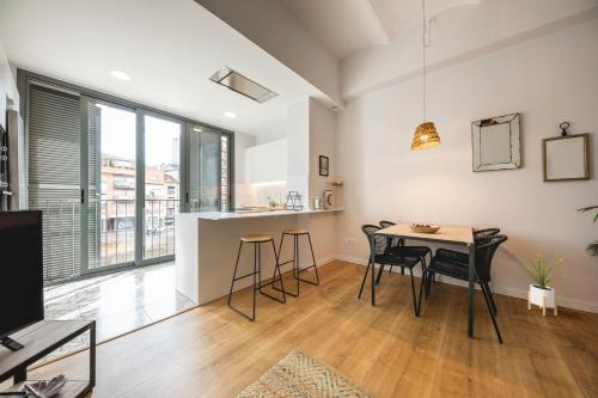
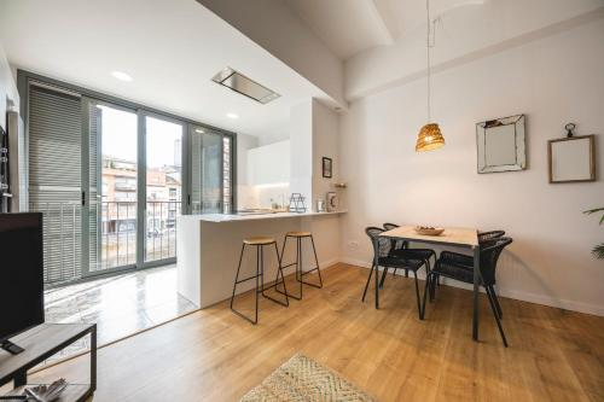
- house plant [518,249,567,317]
